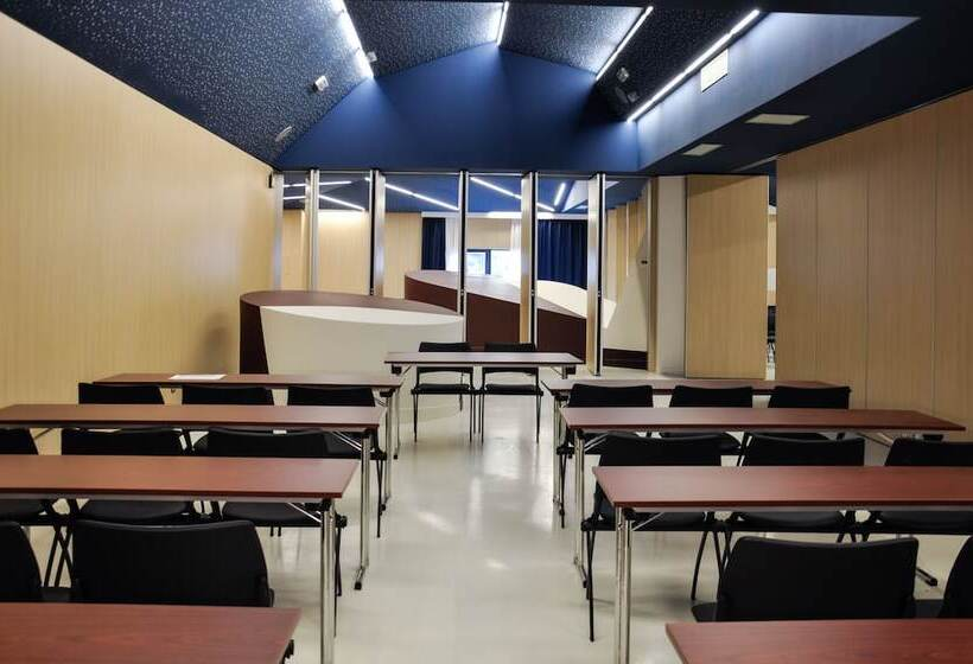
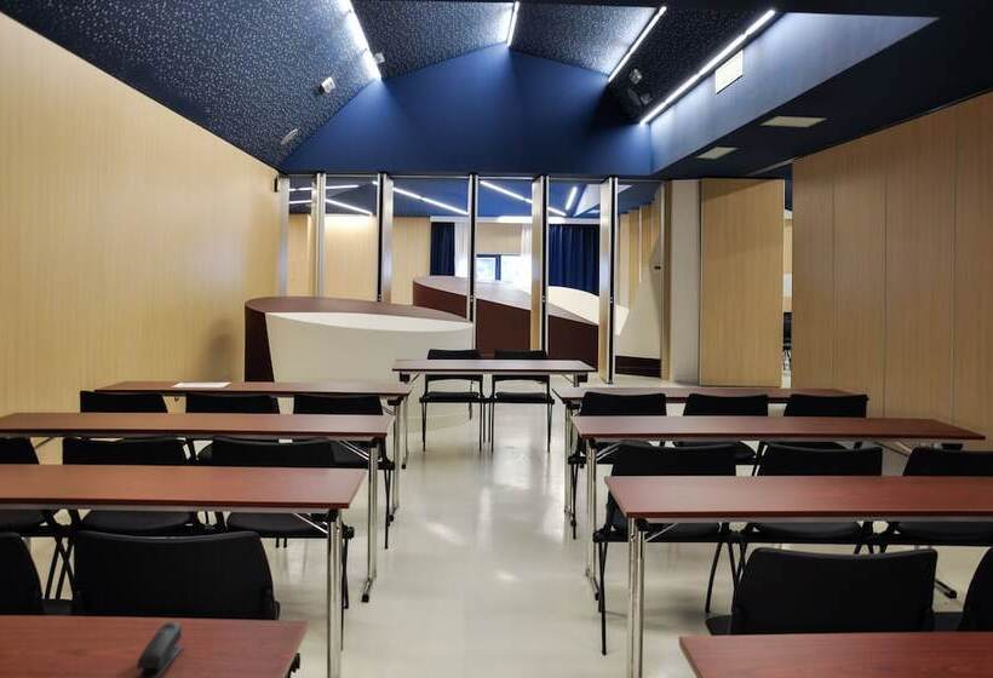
+ stapler [134,620,184,678]
